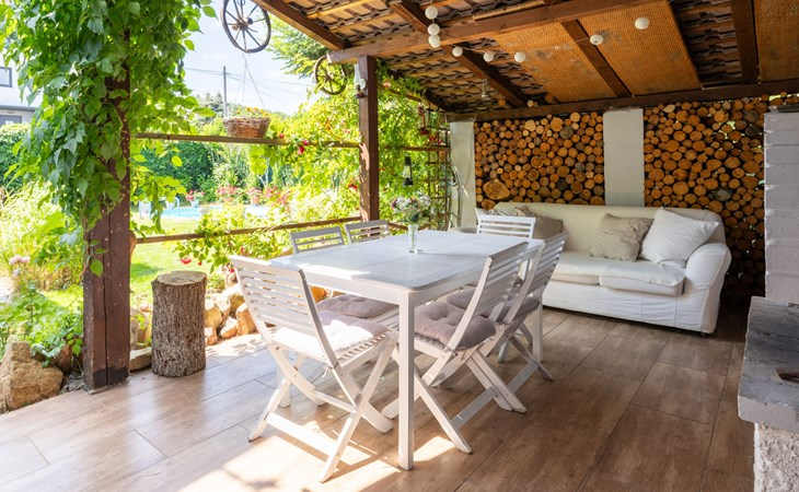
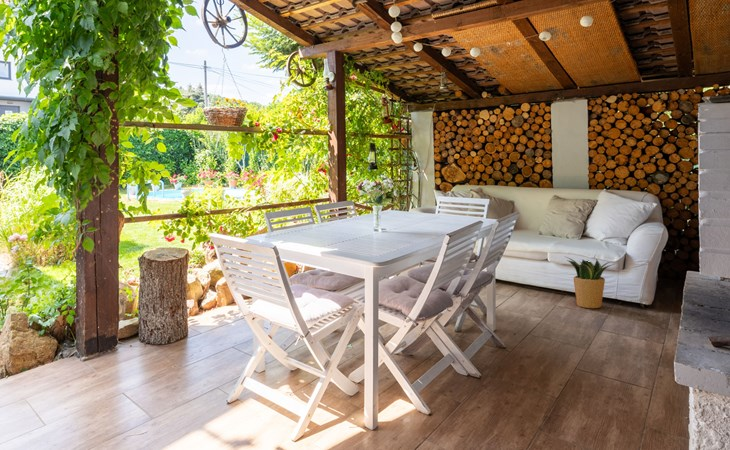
+ potted plant [563,255,615,309]
